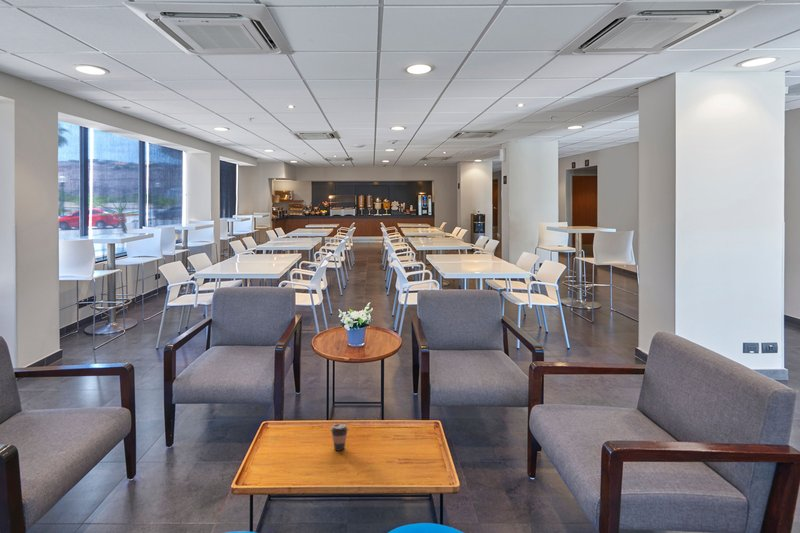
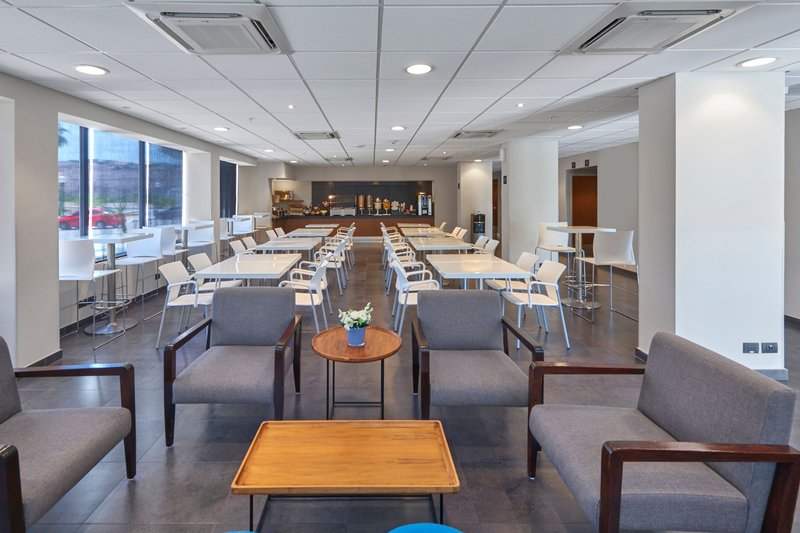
- coffee cup [330,423,349,452]
